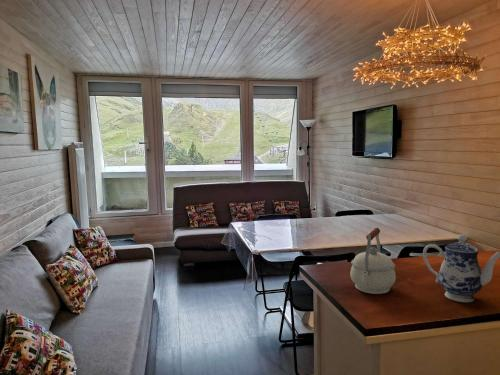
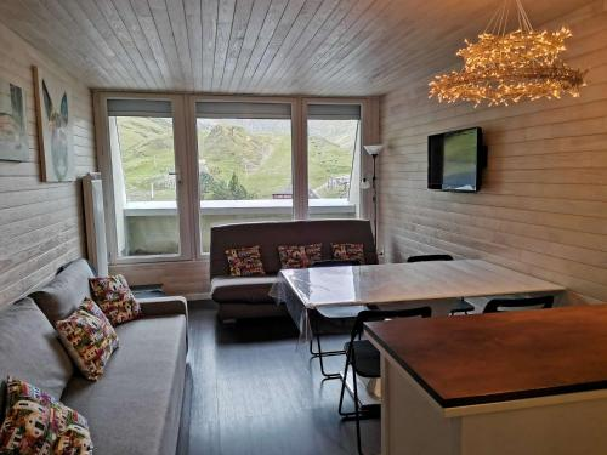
- kettle [349,227,397,295]
- teapot [422,234,500,303]
